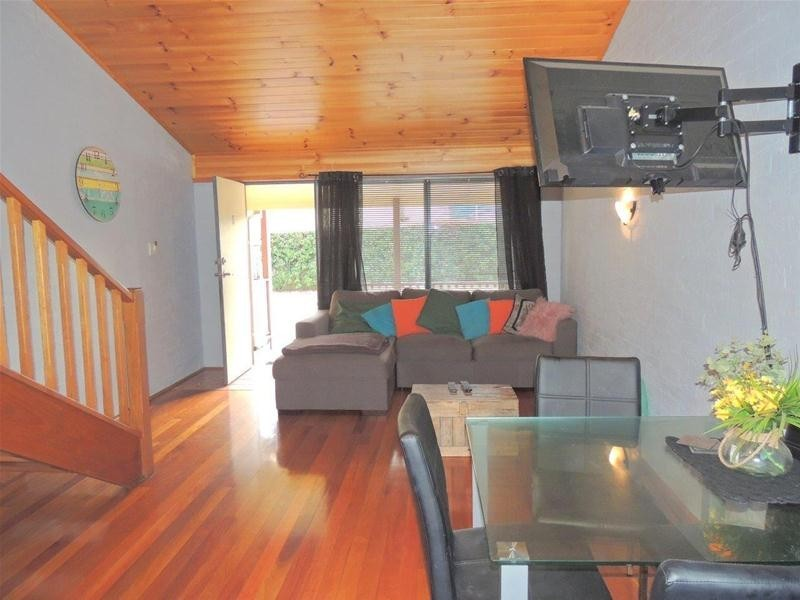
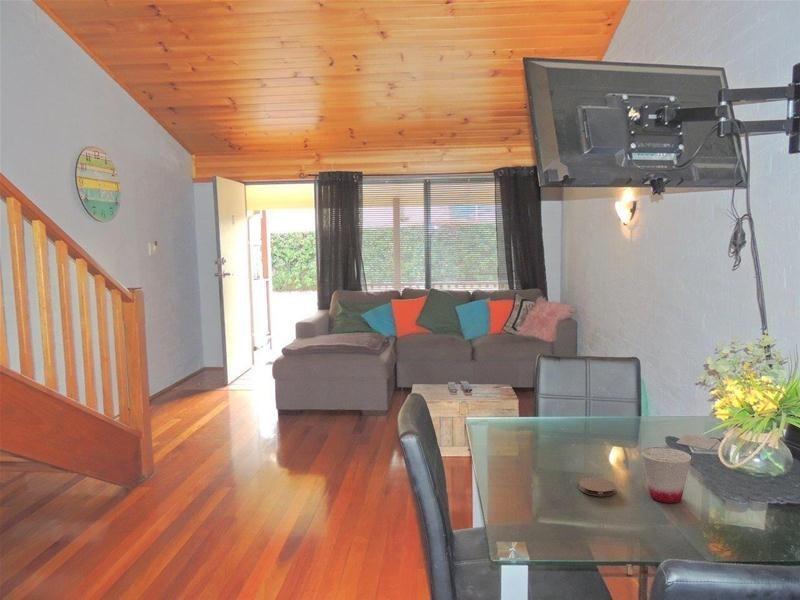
+ coaster [578,477,617,497]
+ cup [640,446,692,504]
